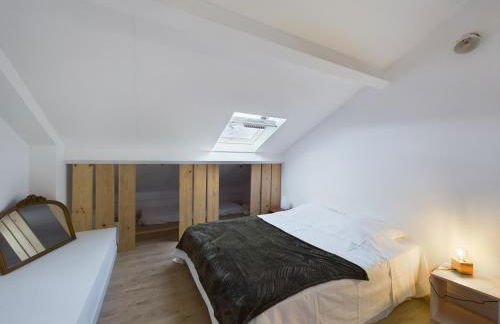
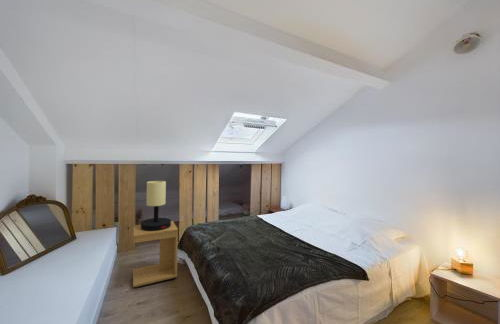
+ table lamp [140,180,172,231]
+ side table [132,220,179,288]
